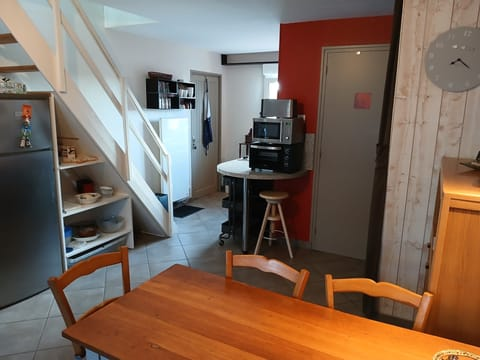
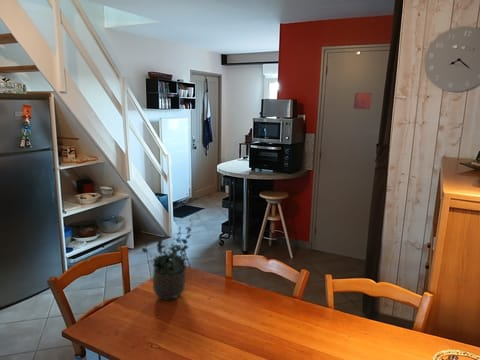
+ potted plant [141,216,194,302]
